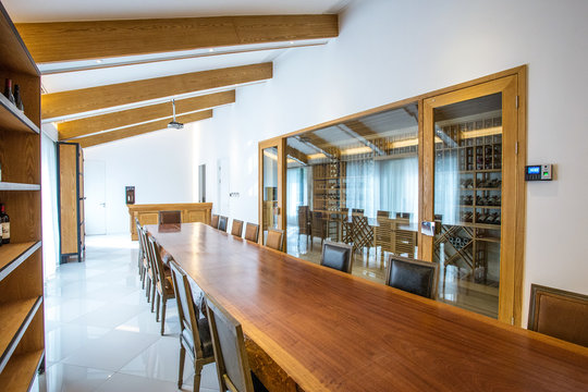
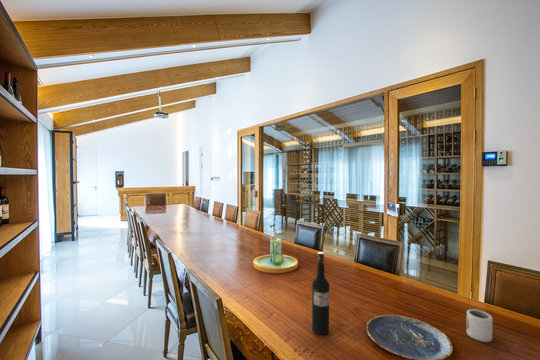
+ wine bottle [311,251,330,336]
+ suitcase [252,223,299,274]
+ plate [365,314,454,360]
+ cup [466,308,494,343]
